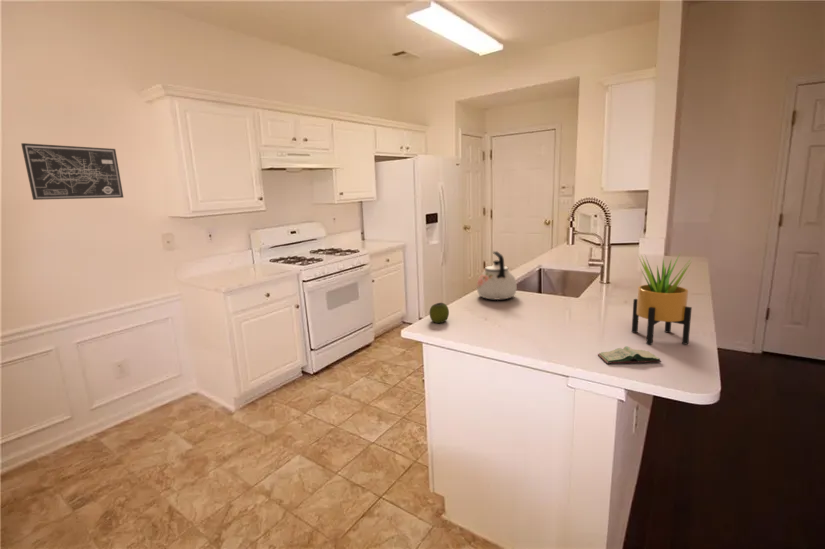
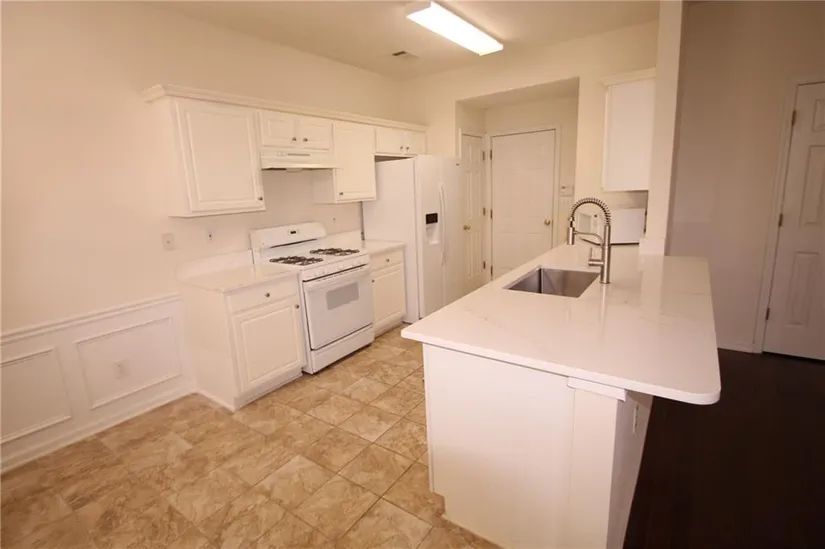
- potted plant [631,251,693,346]
- wall art [20,142,124,201]
- book [597,345,663,365]
- kettle [476,250,518,301]
- apple [429,302,450,324]
